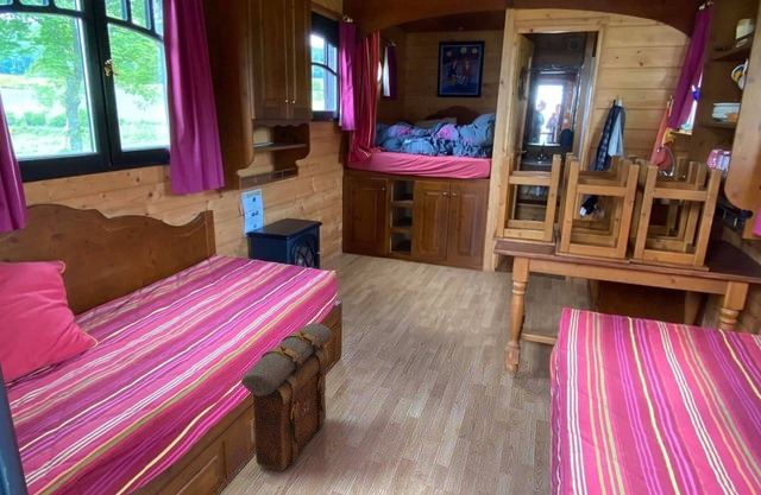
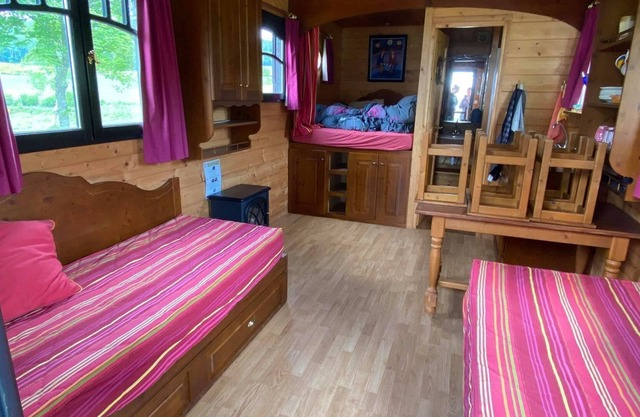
- backpack [240,322,334,472]
